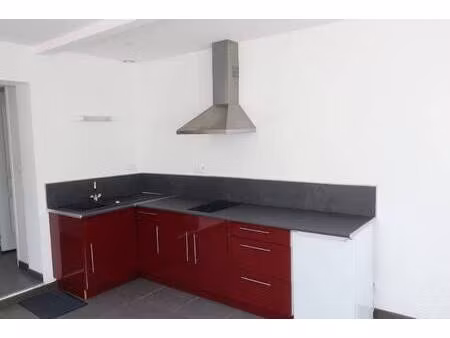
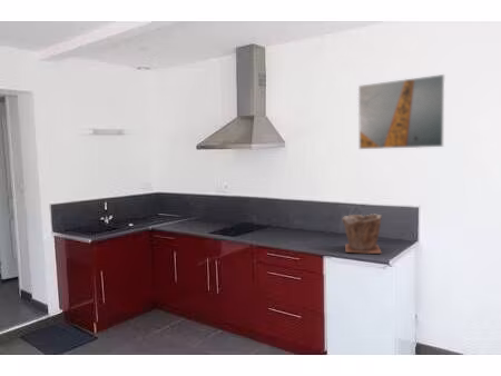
+ plant pot [341,212,383,255]
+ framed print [357,73,446,150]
